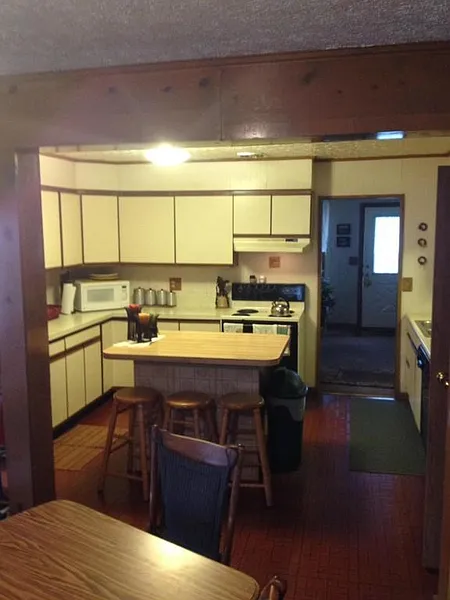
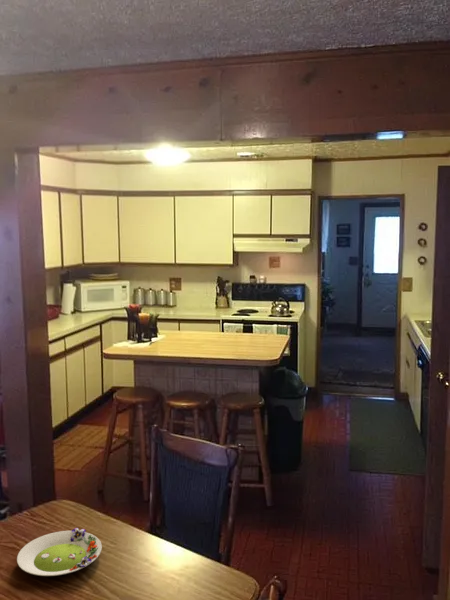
+ salad plate [16,527,103,577]
